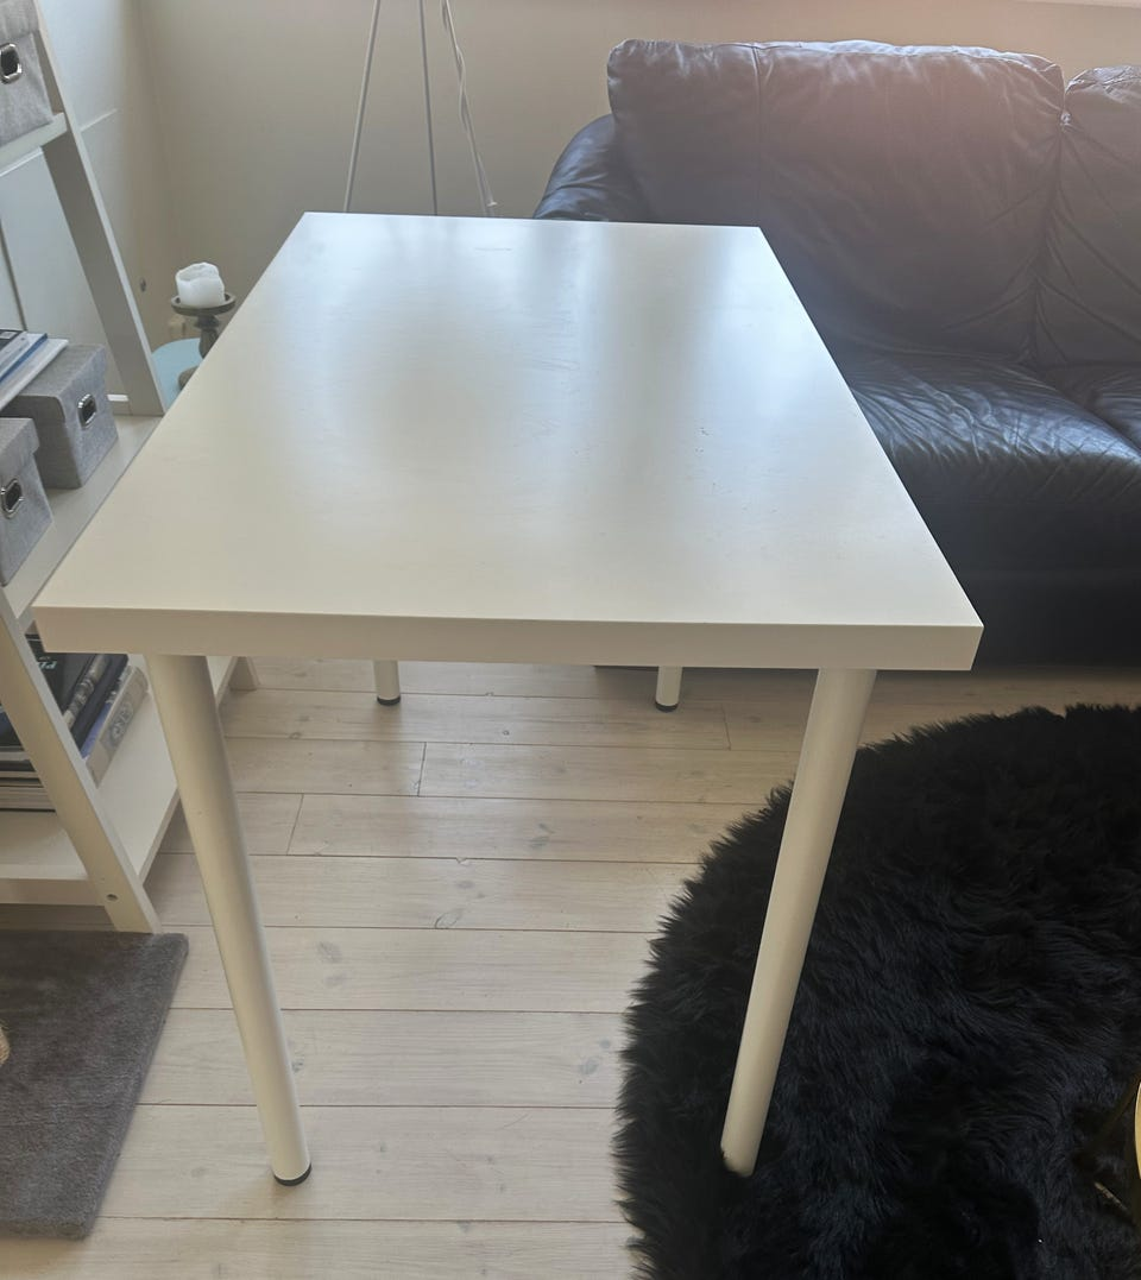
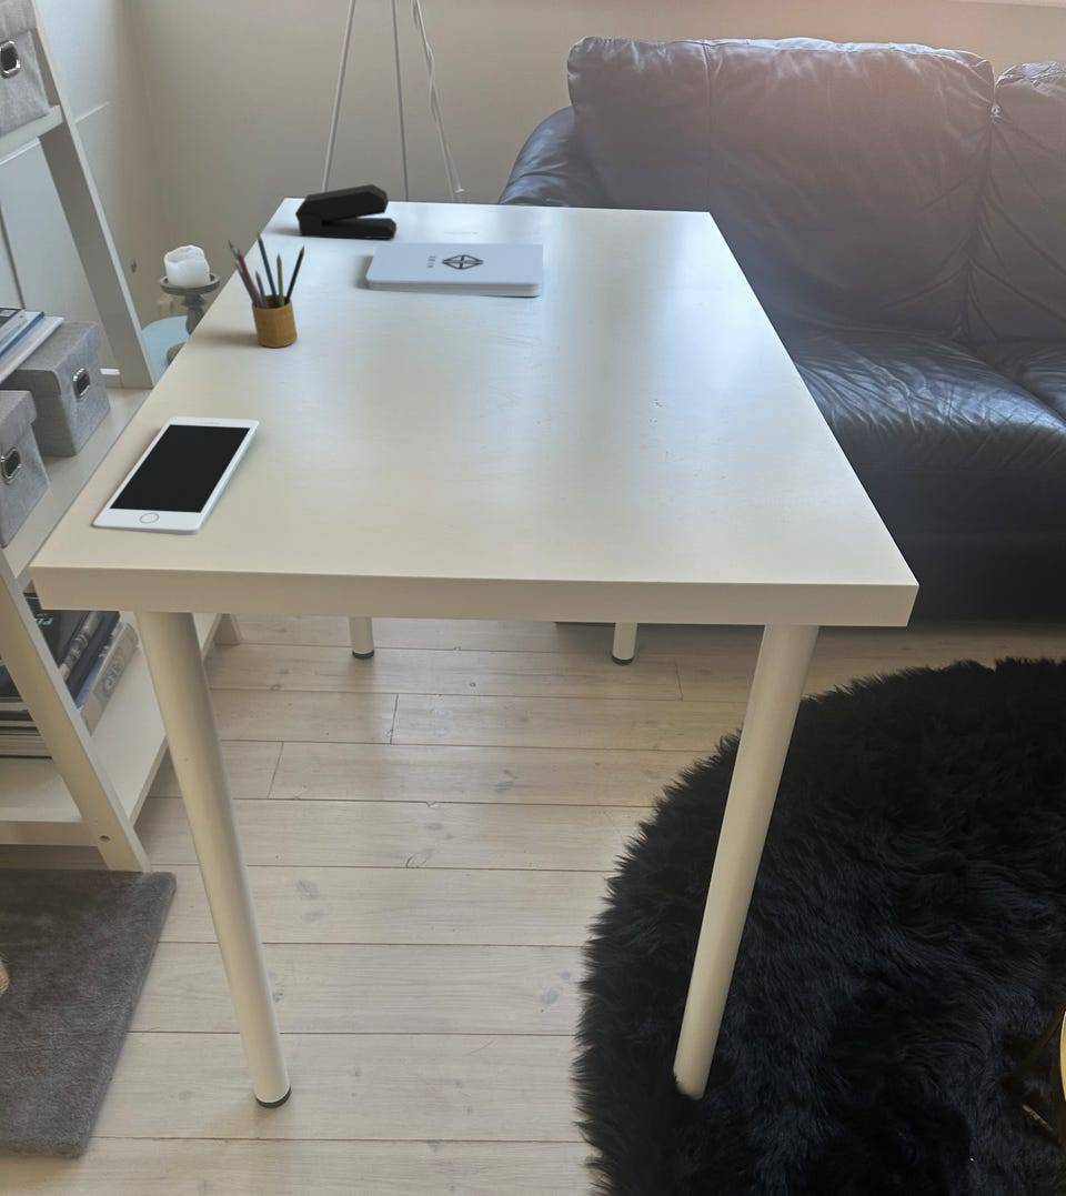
+ stapler [294,183,398,240]
+ notepad [365,241,544,298]
+ pencil box [228,231,305,349]
+ cell phone [92,415,261,536]
